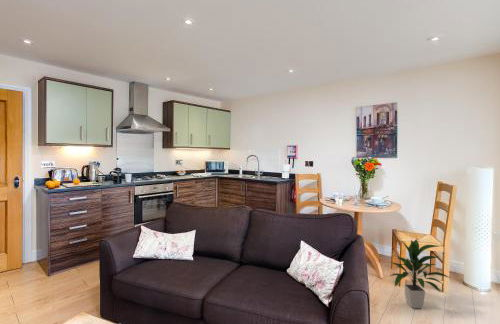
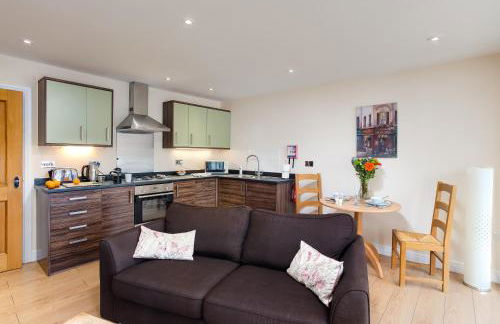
- indoor plant [389,238,451,309]
